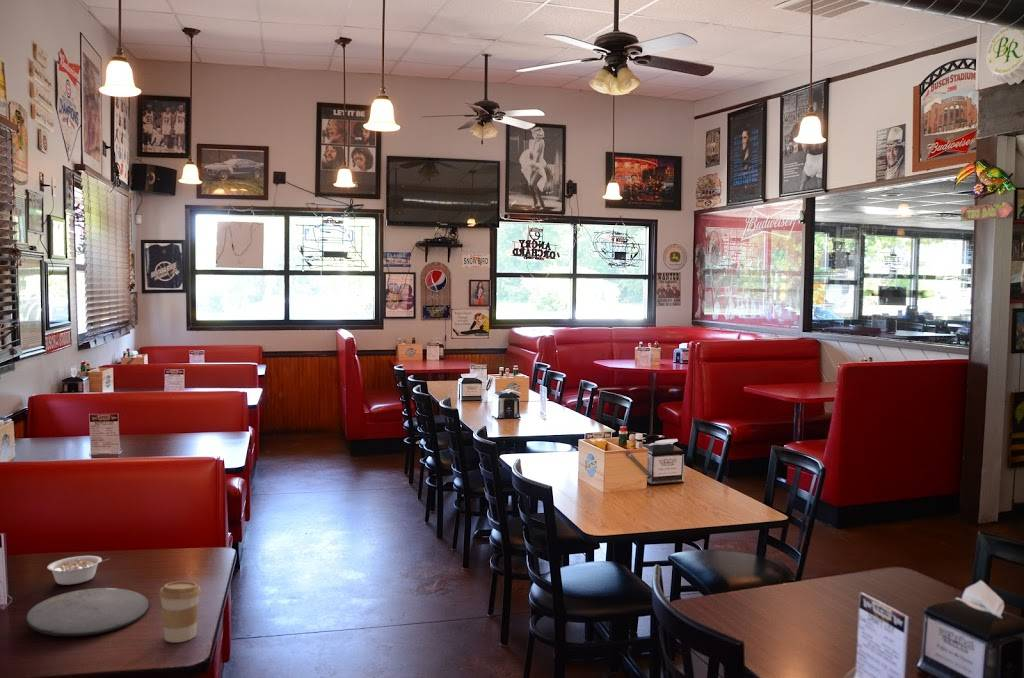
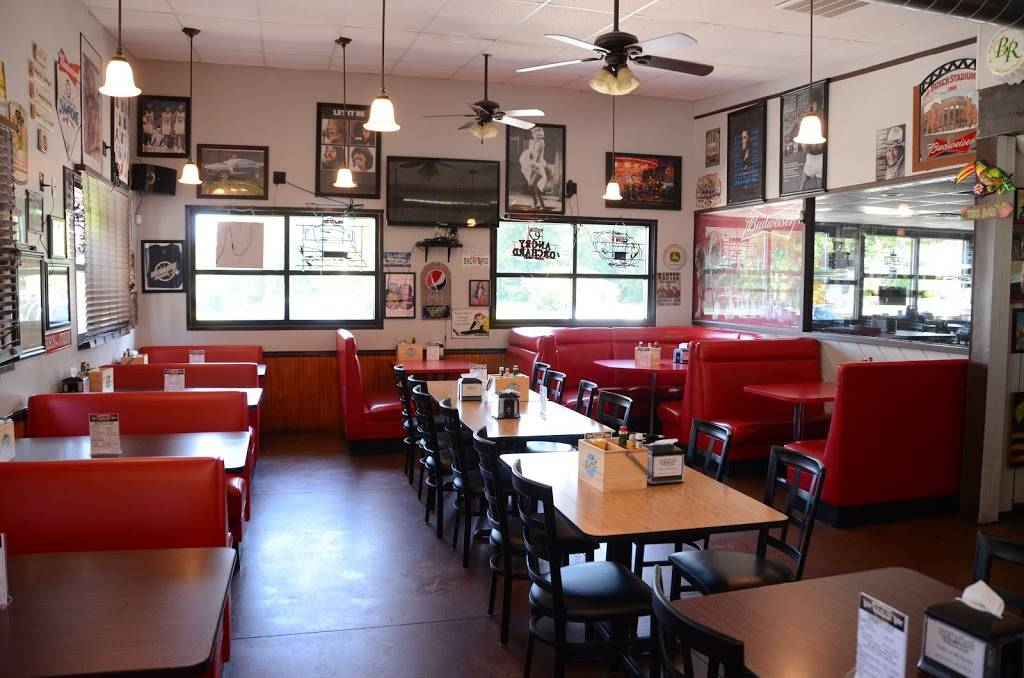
- coffee cup [158,581,202,643]
- plate [25,587,150,637]
- legume [47,555,111,586]
